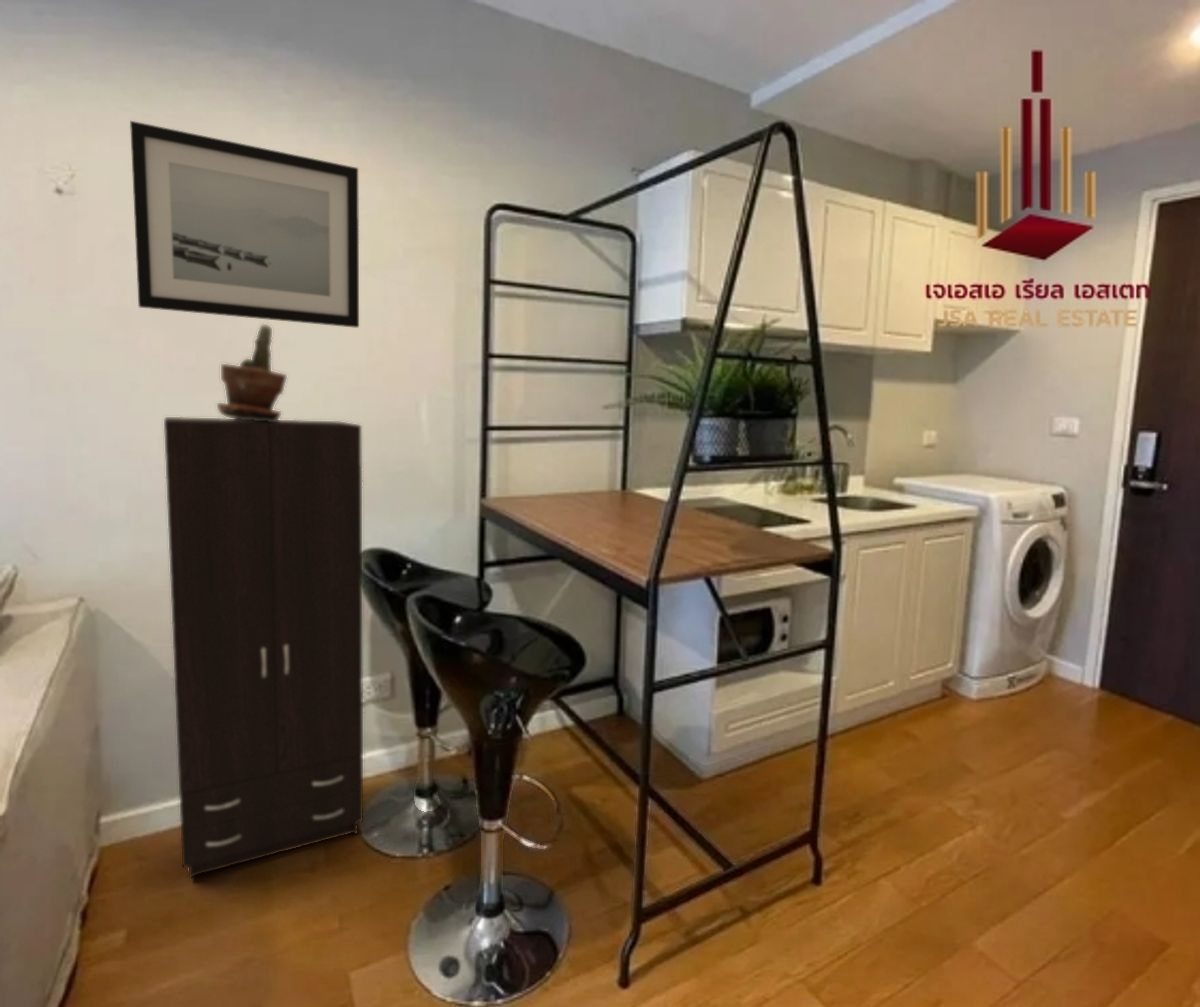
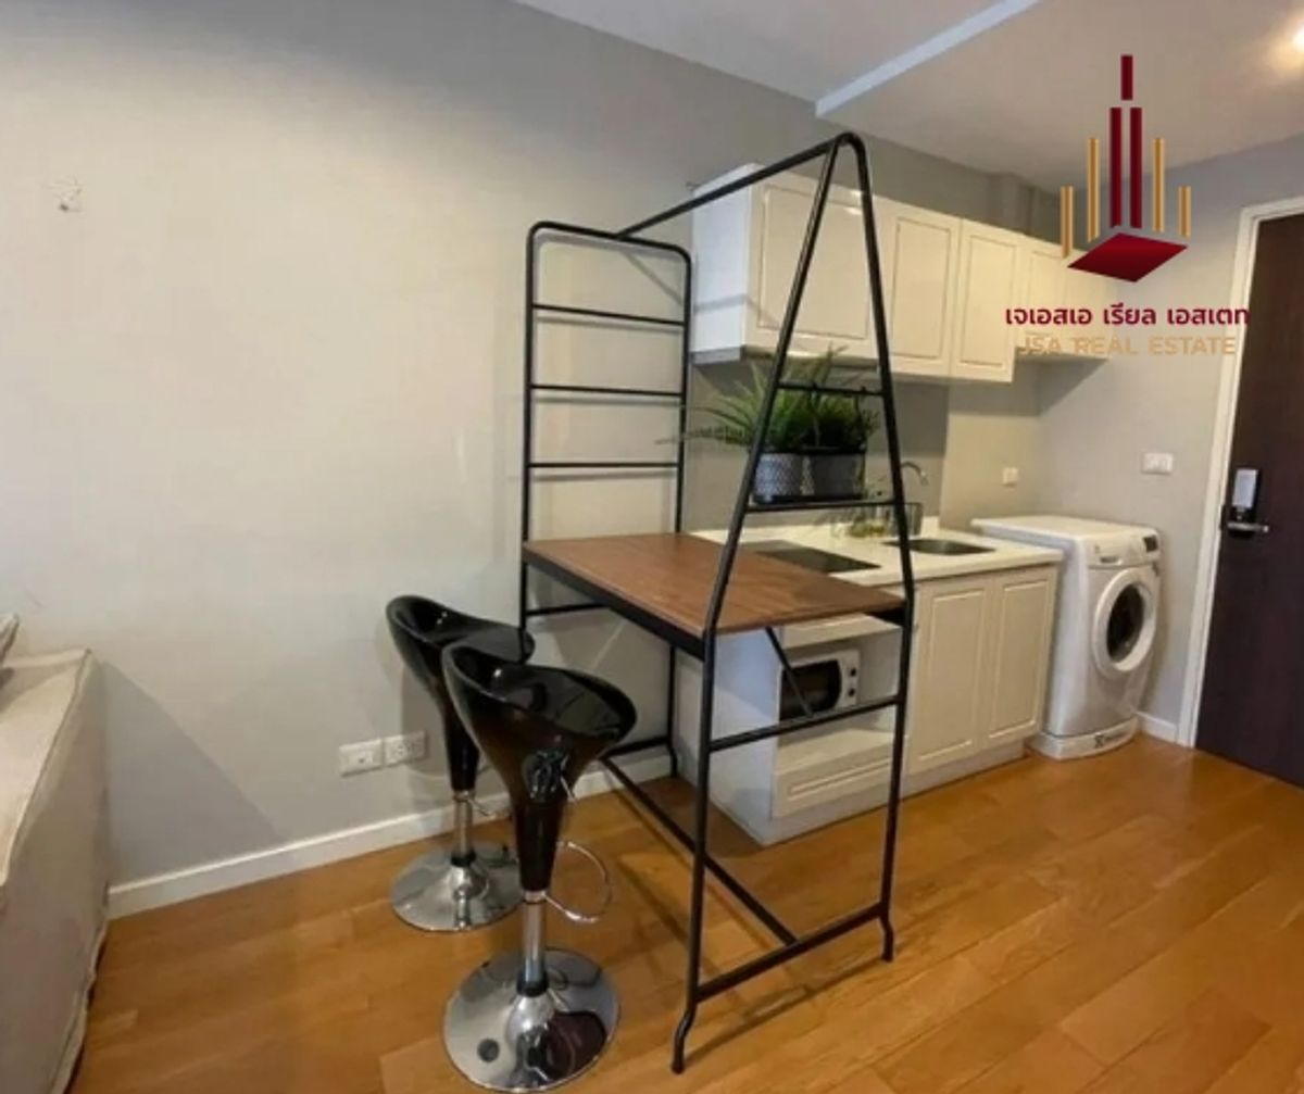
- wall art [129,120,360,329]
- potted plant [216,323,288,422]
- cabinet [163,416,364,880]
